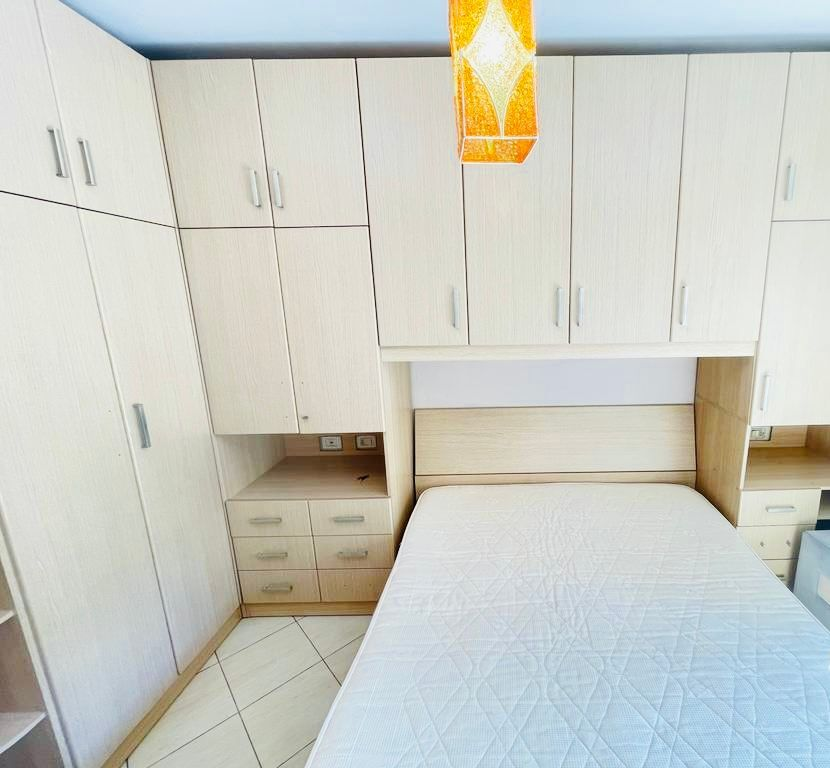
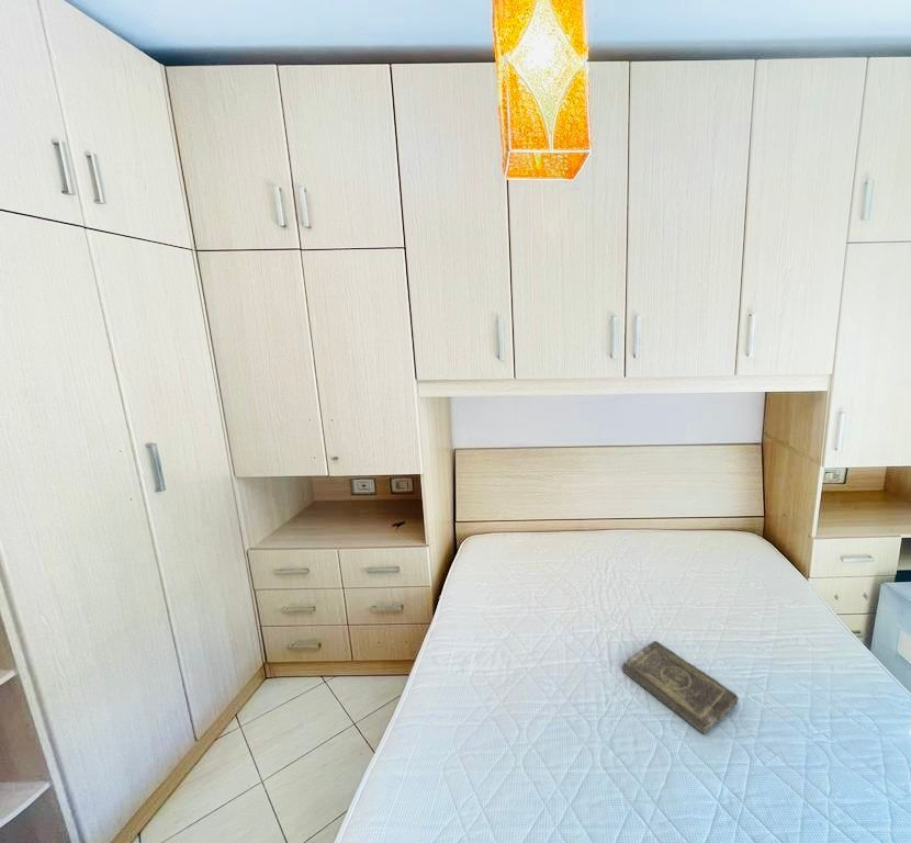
+ book [621,640,740,735]
